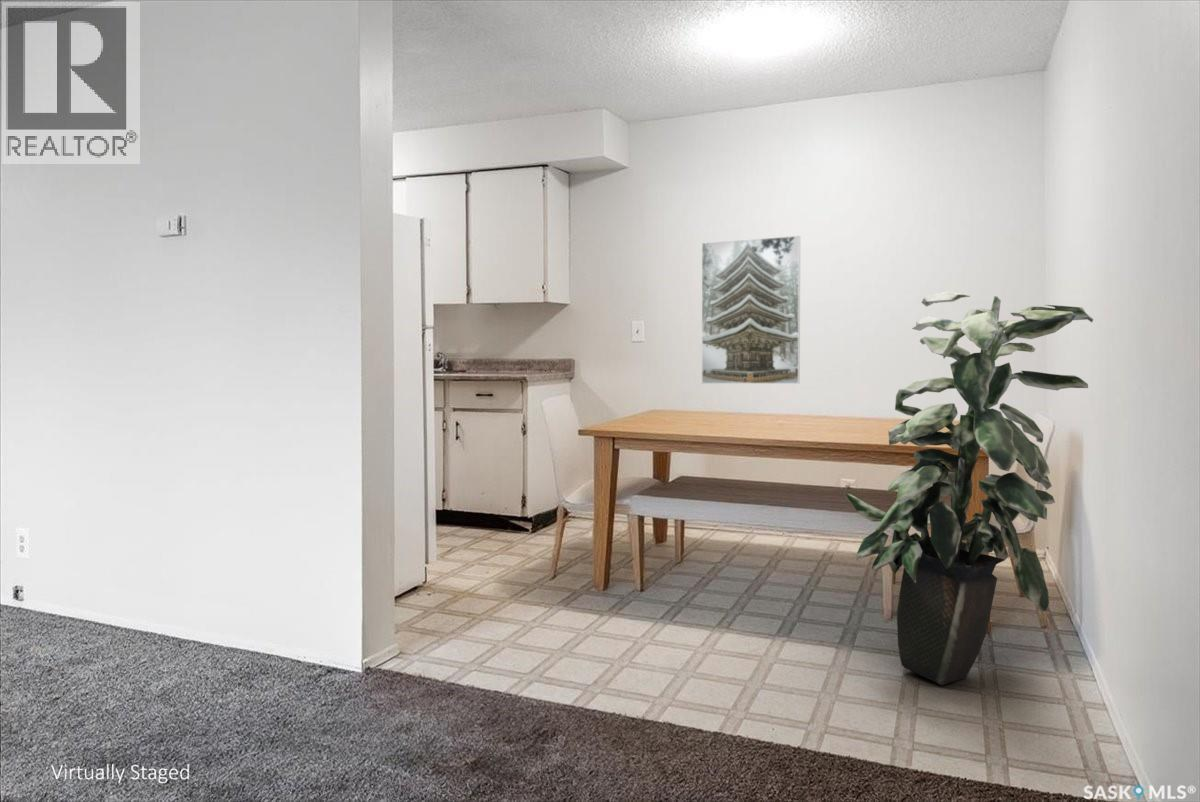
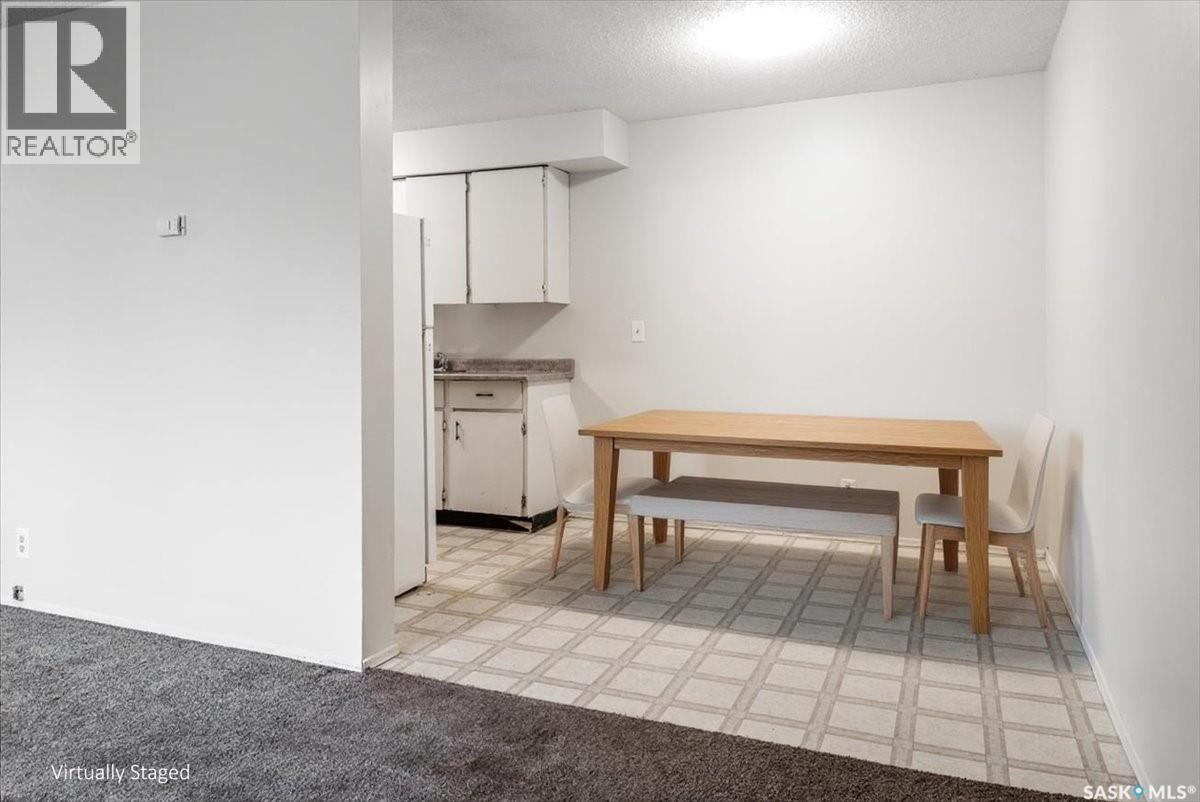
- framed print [701,235,801,385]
- indoor plant [843,291,1094,686]
